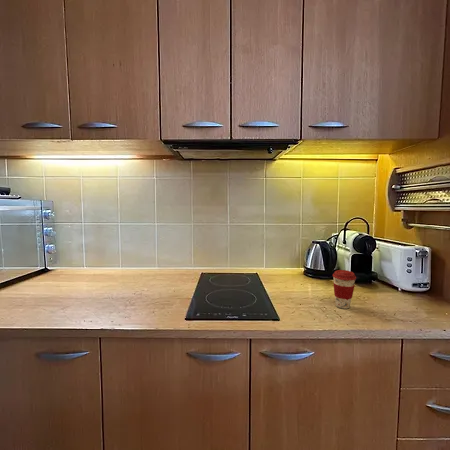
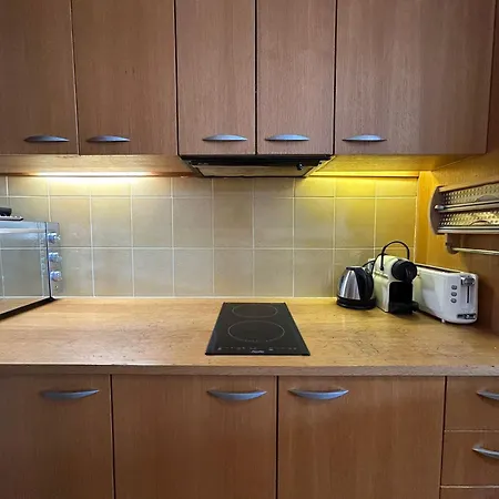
- coffee cup [332,269,357,310]
